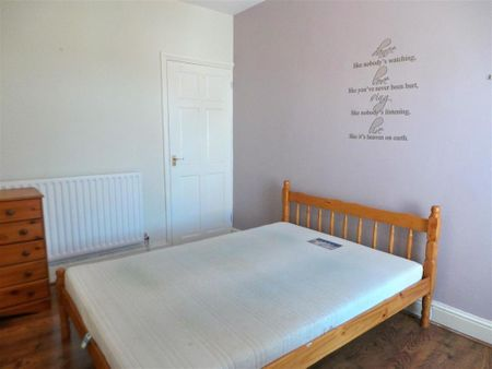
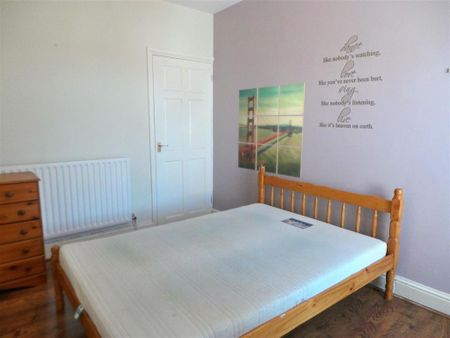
+ wall art [237,82,306,179]
